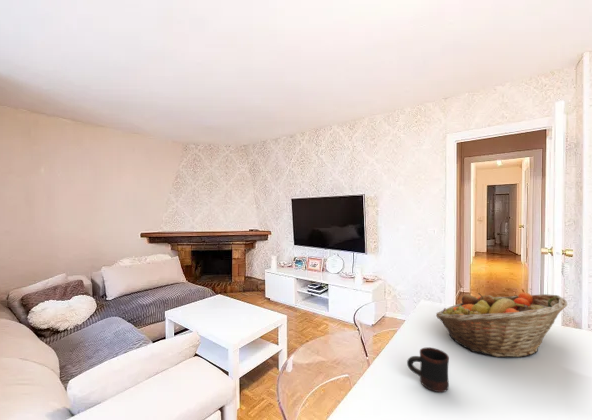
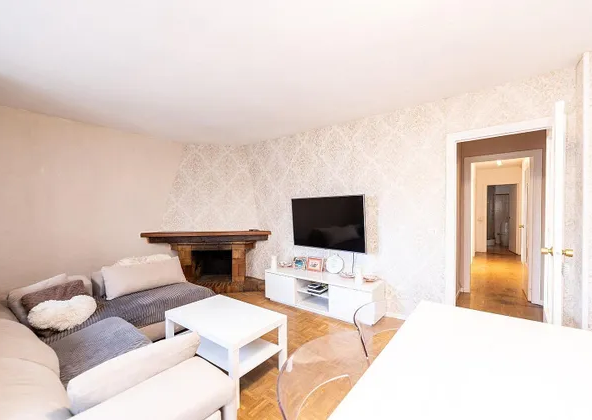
- mug [406,346,450,393]
- fruit basket [435,291,568,358]
